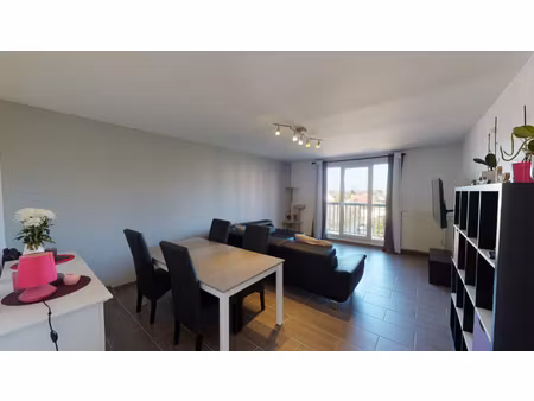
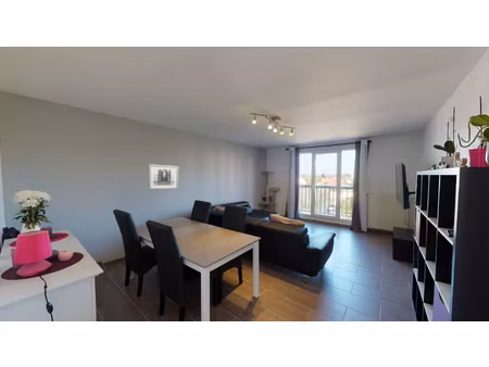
+ wall art [148,163,179,191]
